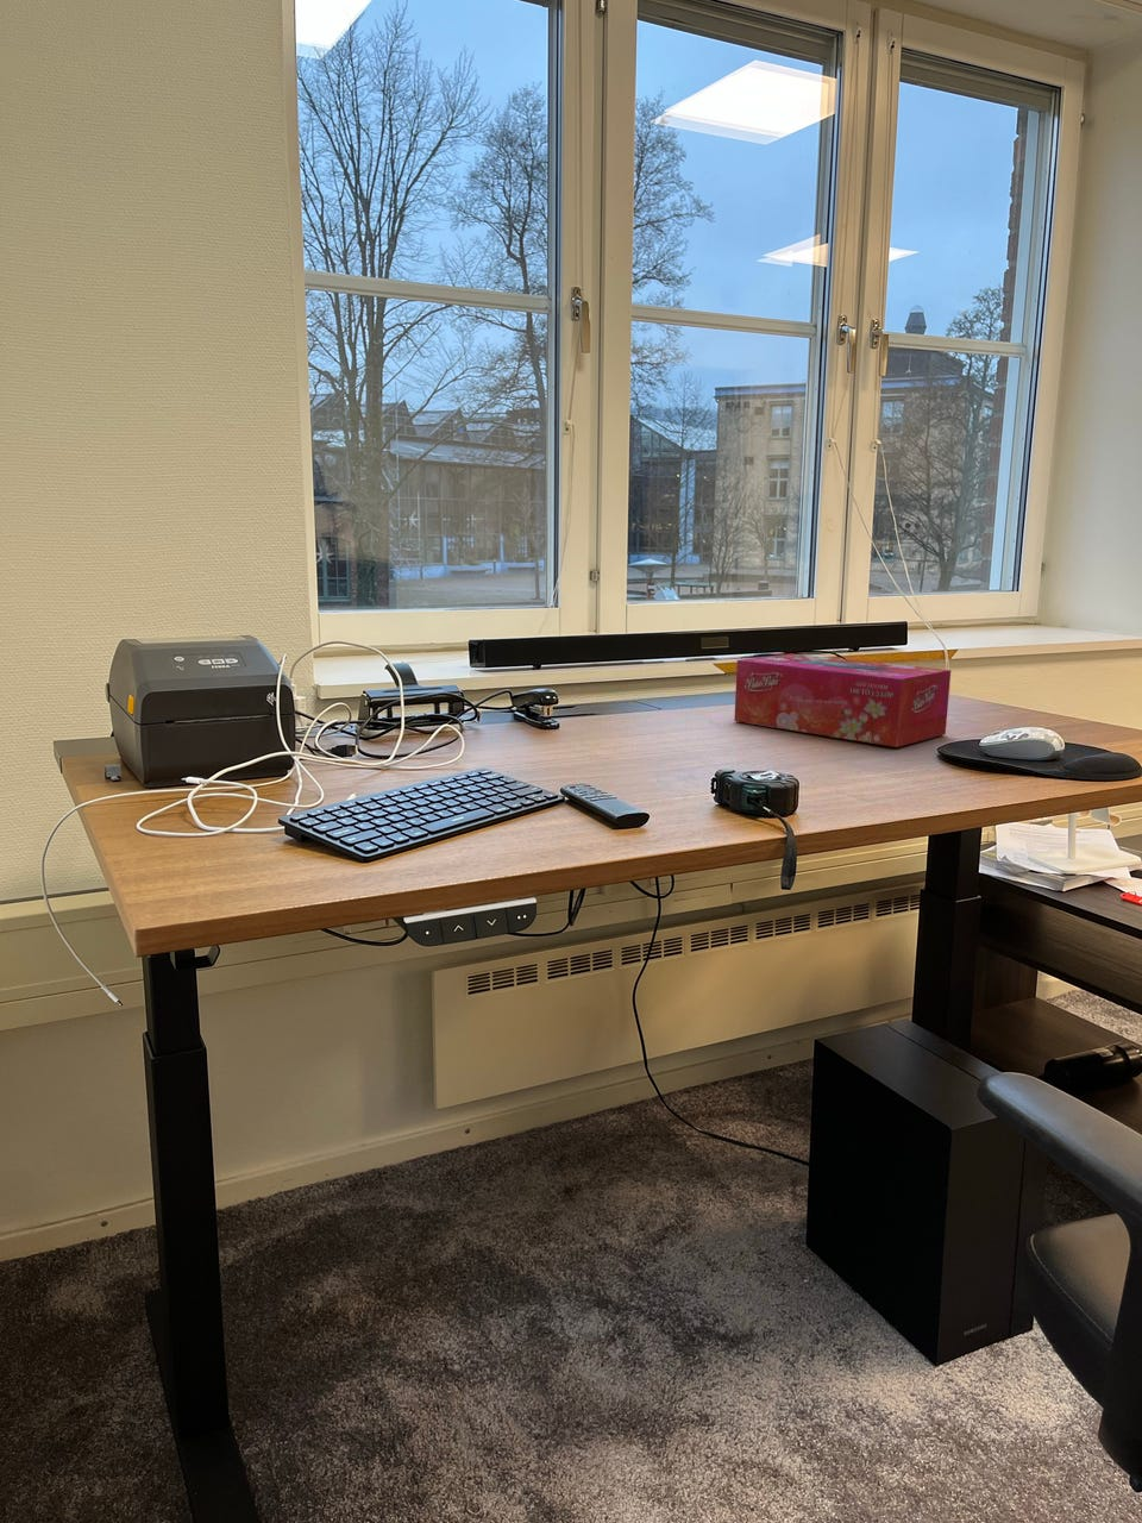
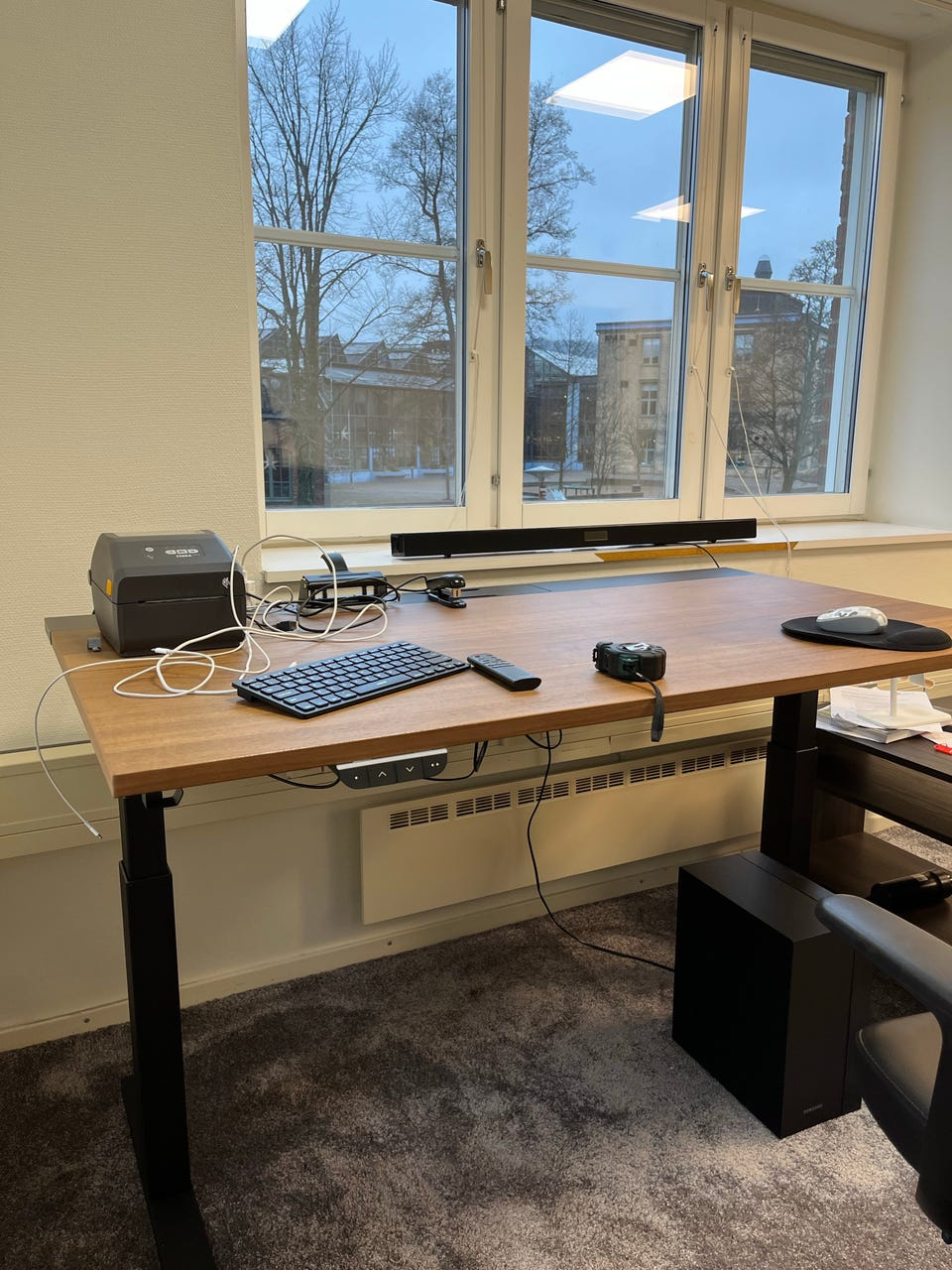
- tissue box [733,652,951,748]
